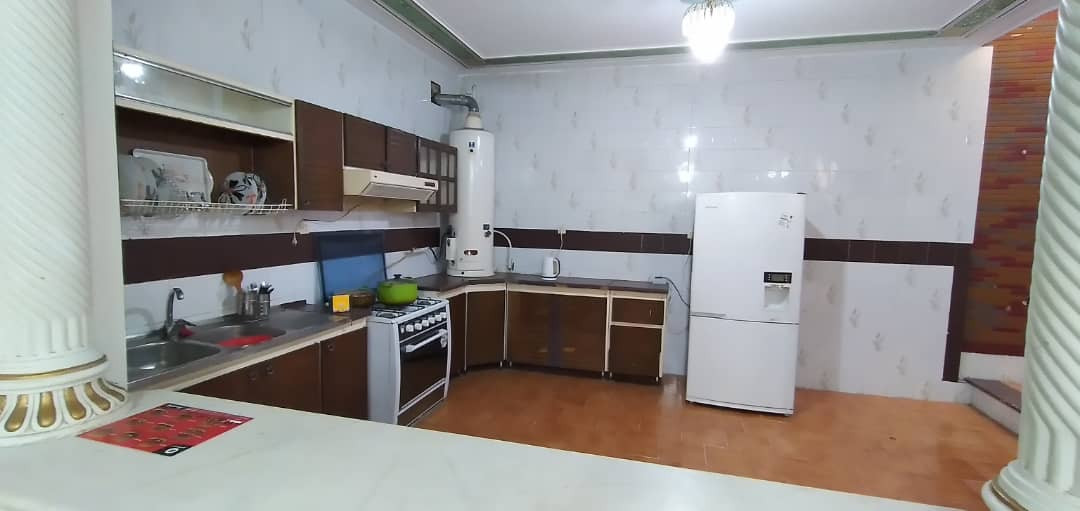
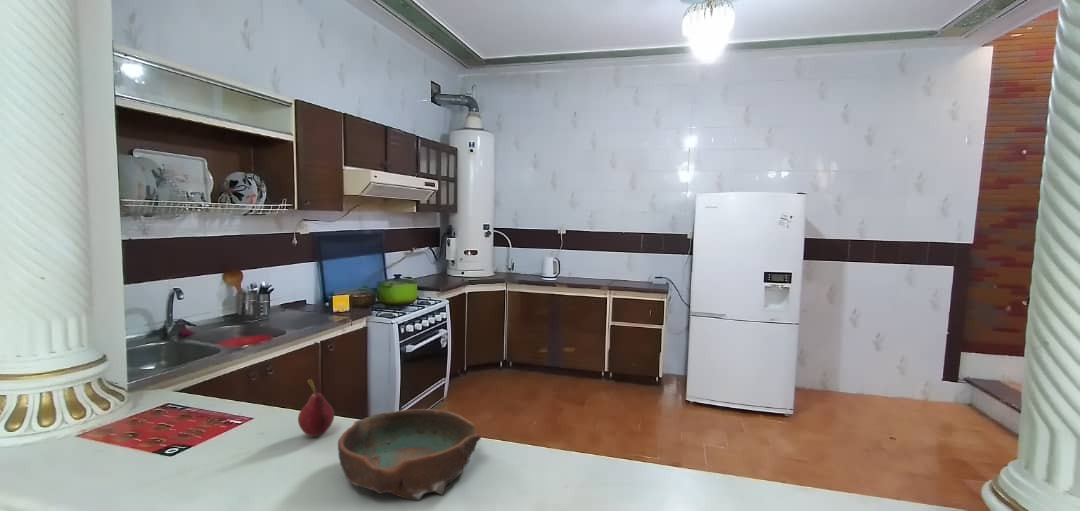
+ bowl [337,408,482,501]
+ fruit [297,378,335,437]
